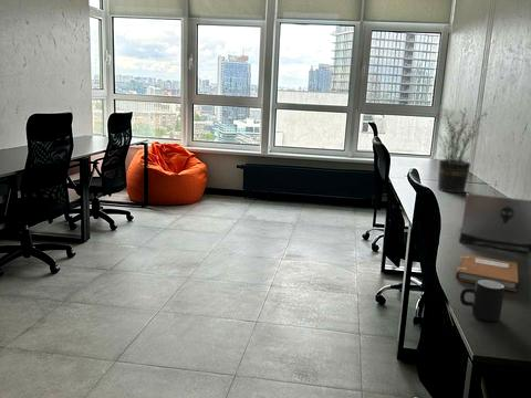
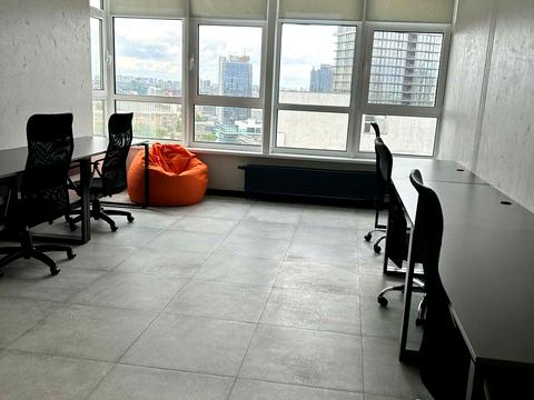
- notebook [455,253,519,293]
- mug [459,279,506,323]
- potted plant [434,105,488,193]
- laptop computer [457,192,531,253]
